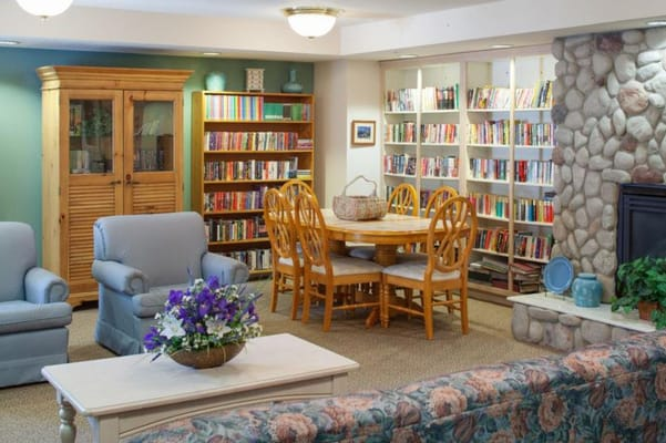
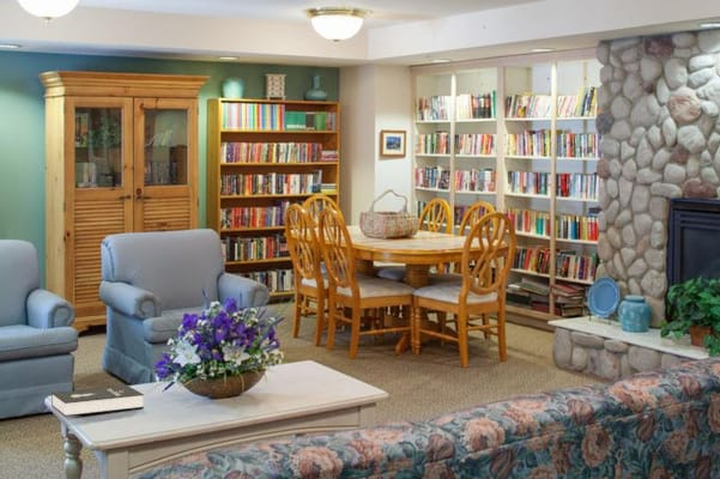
+ booklet [50,384,145,418]
